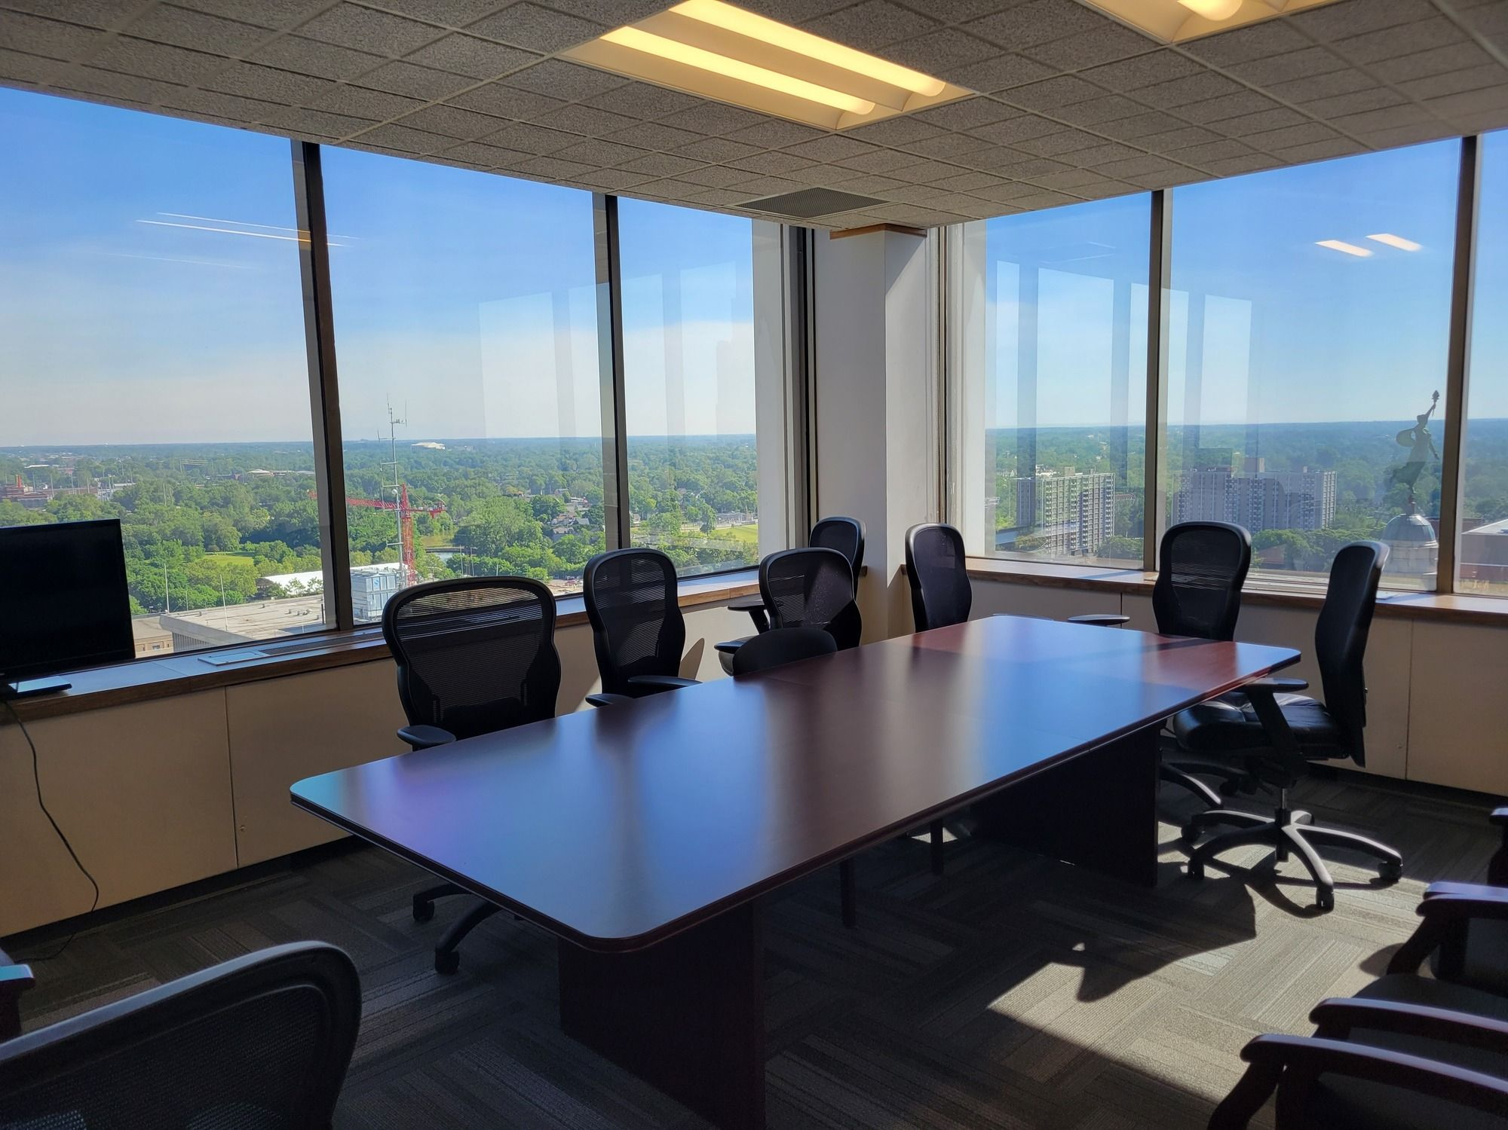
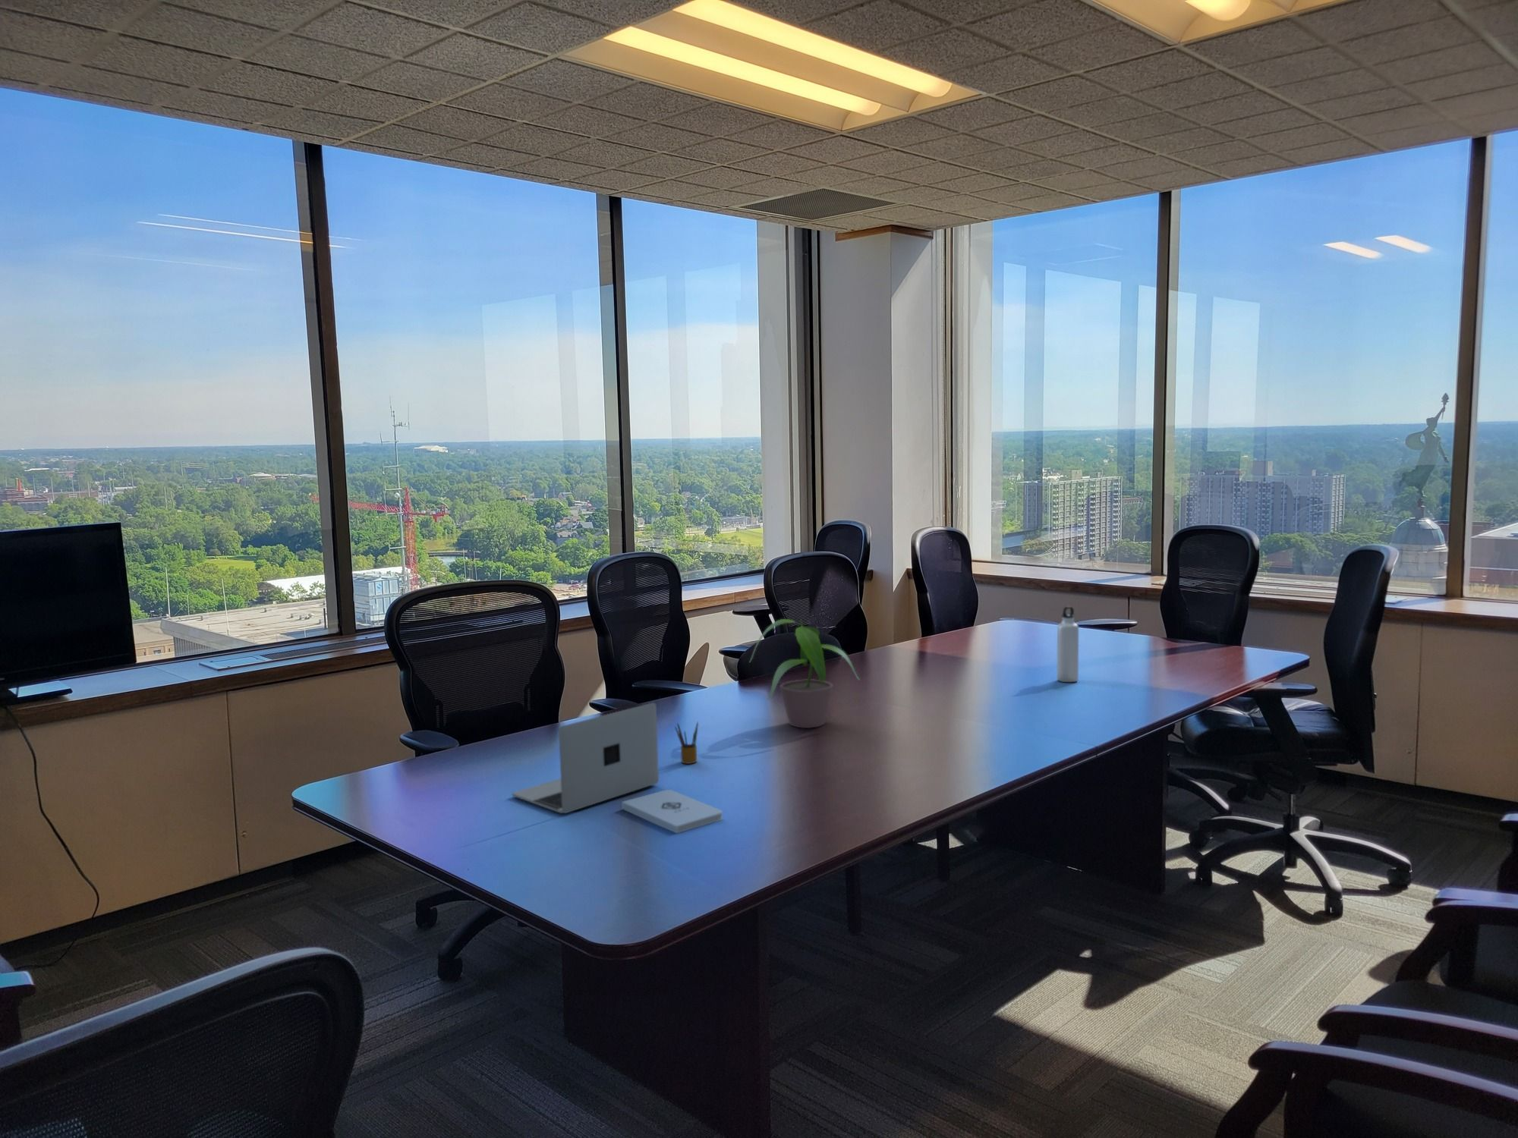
+ notepad [620,789,723,834]
+ pencil box [675,721,699,765]
+ laptop [512,702,660,814]
+ potted plant [749,618,859,729]
+ water bottle [1057,605,1079,683]
